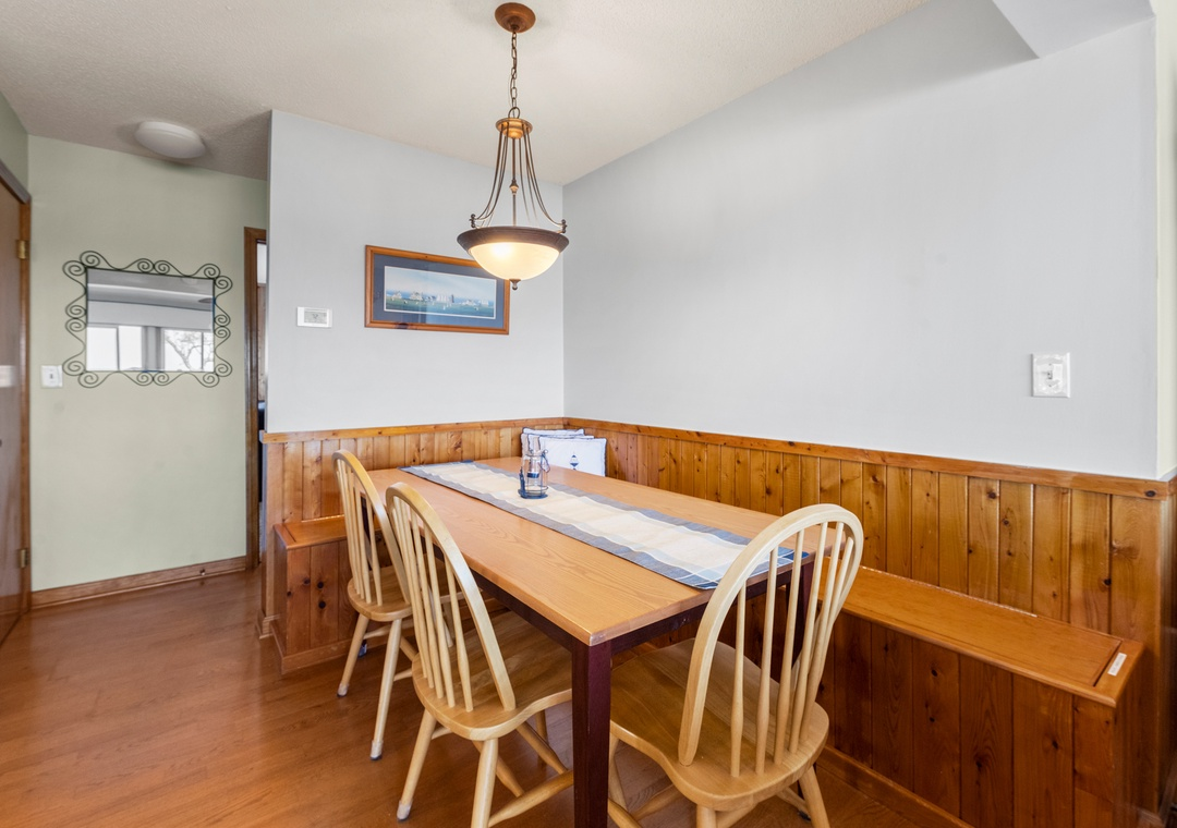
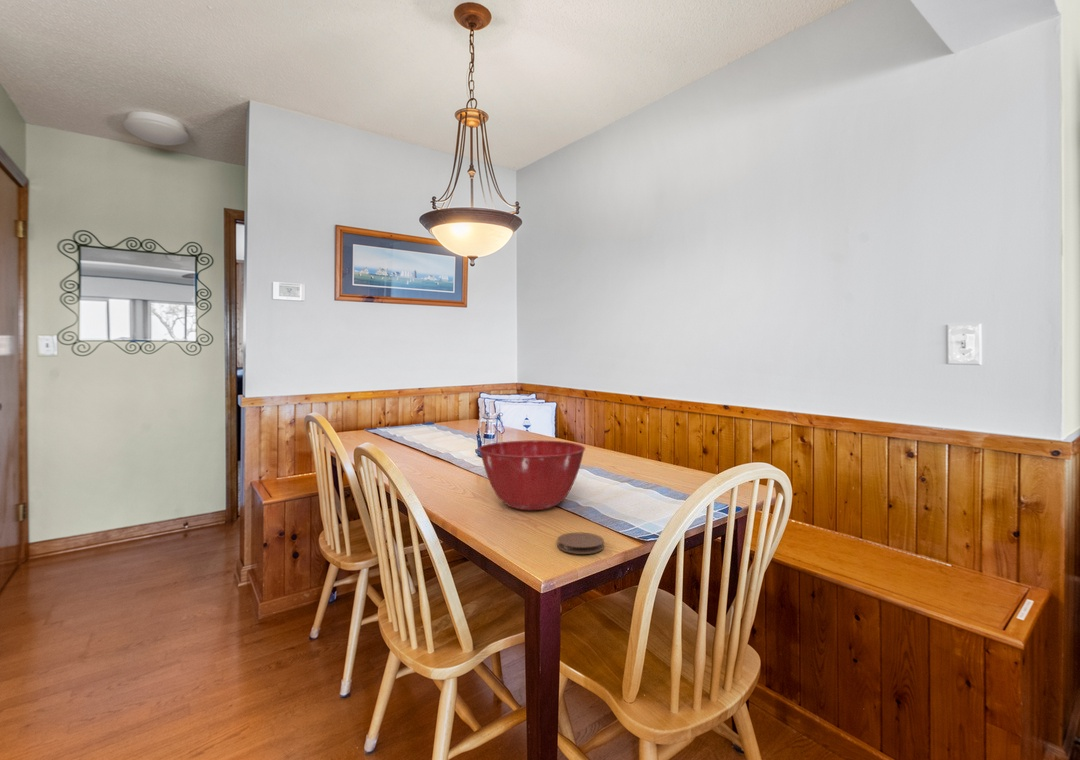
+ coaster [556,531,605,555]
+ mixing bowl [478,439,586,511]
